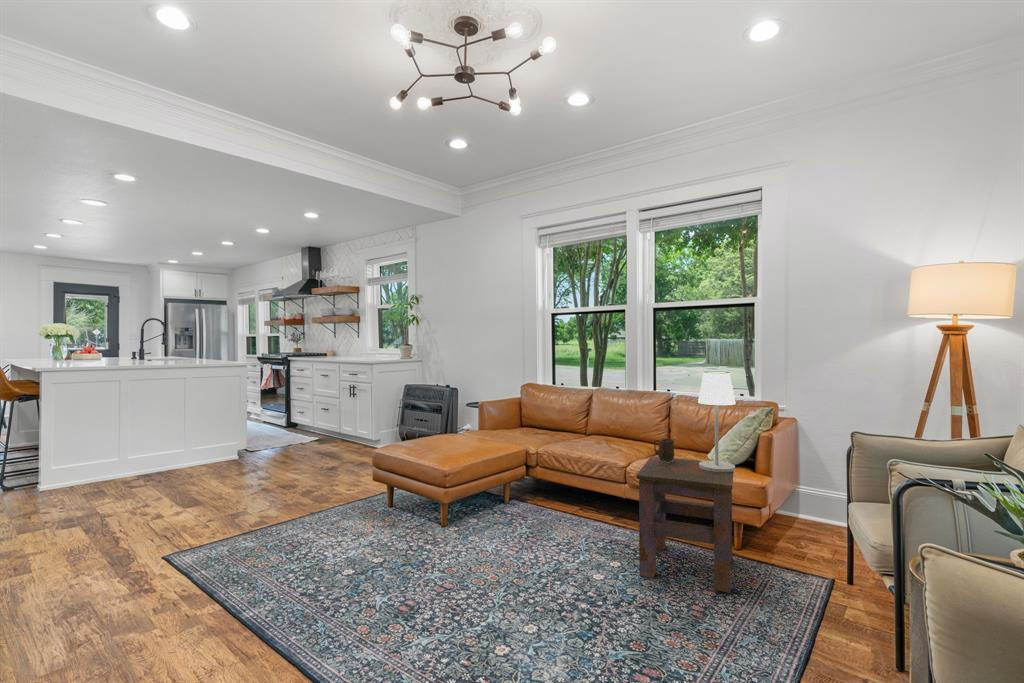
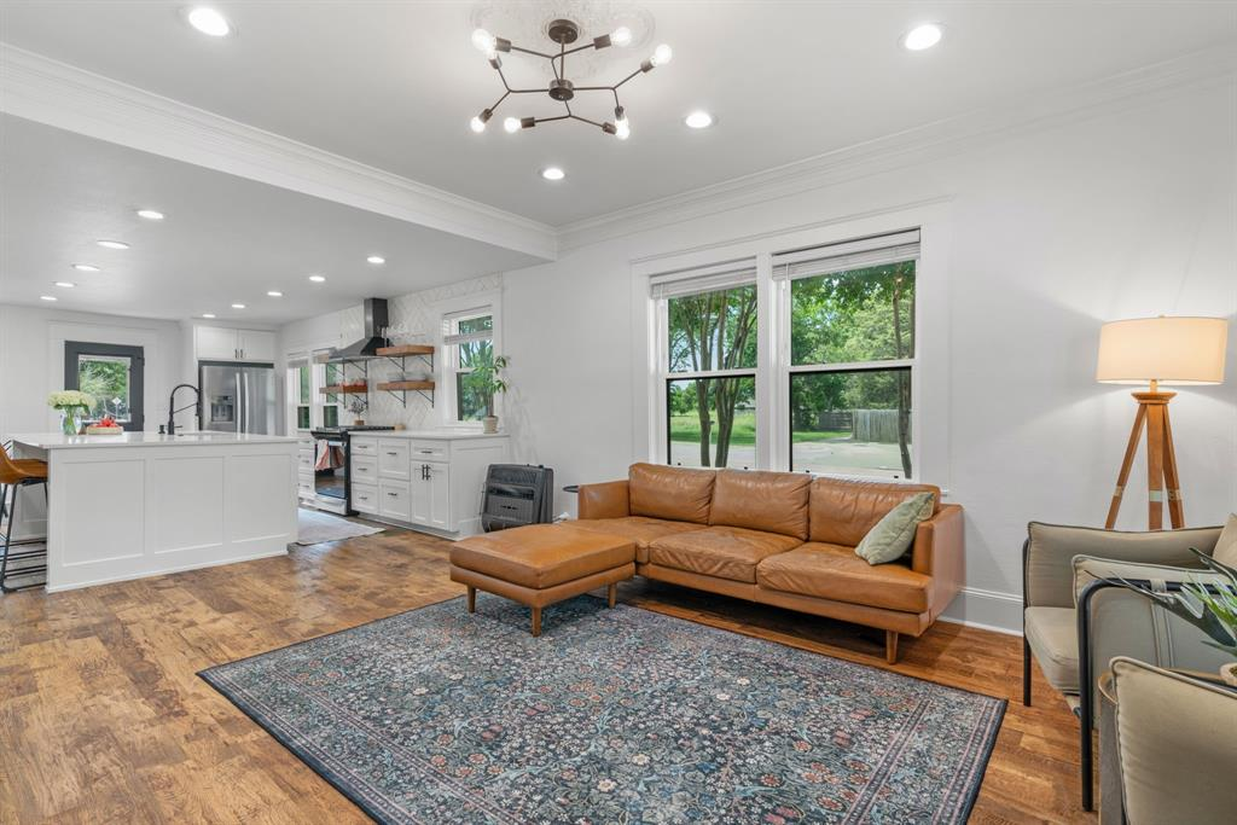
- side table [636,455,735,594]
- table lamp [697,370,737,472]
- mug [653,438,675,463]
